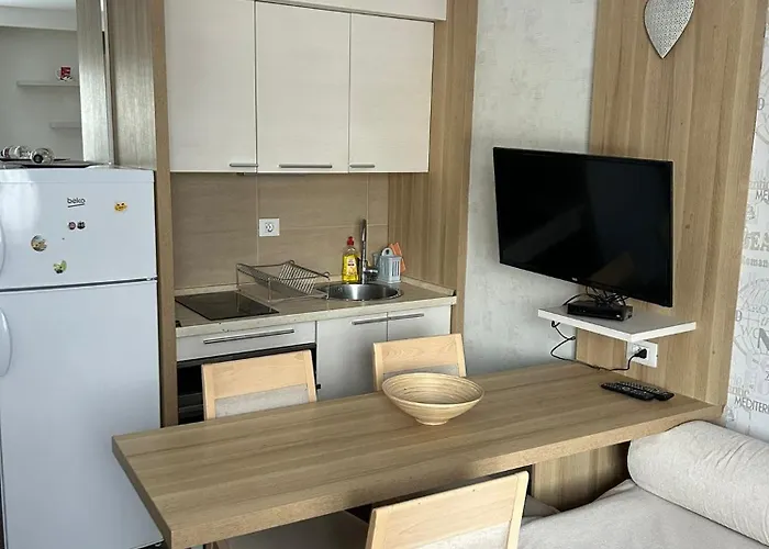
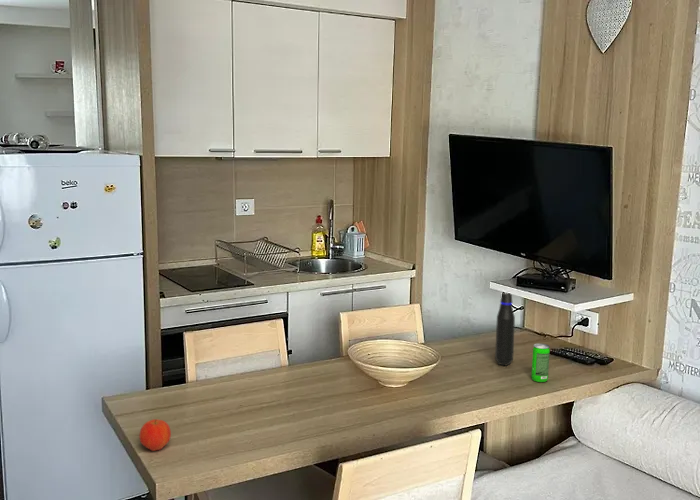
+ apple [138,418,172,452]
+ water bottle [494,292,516,367]
+ beverage can [530,343,551,383]
